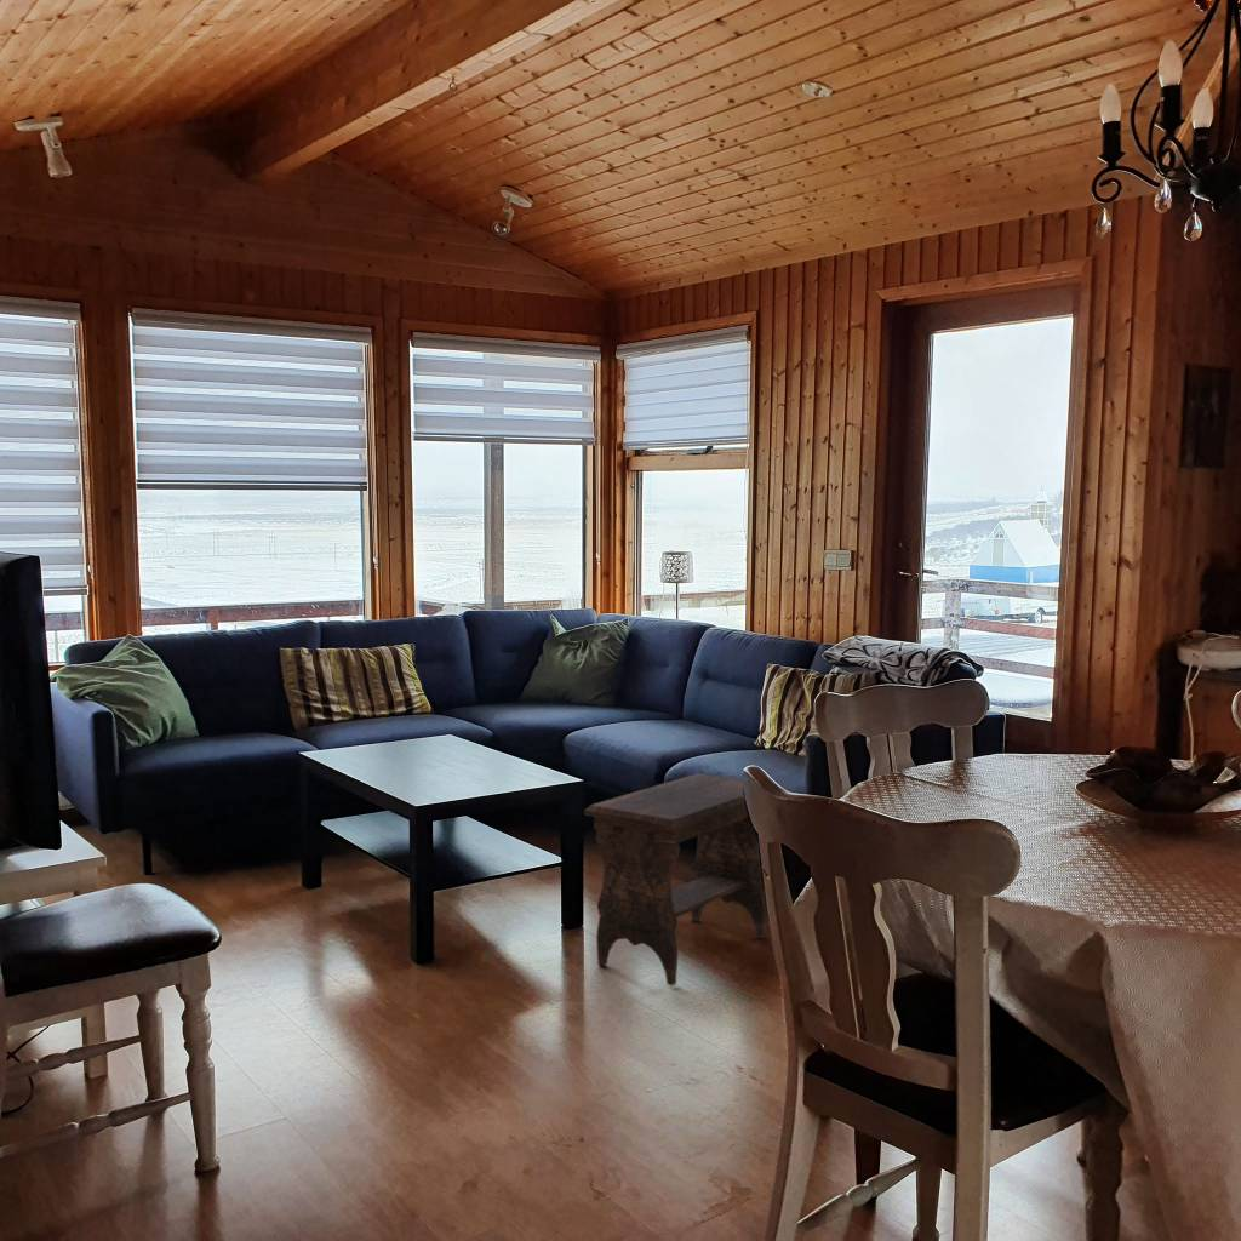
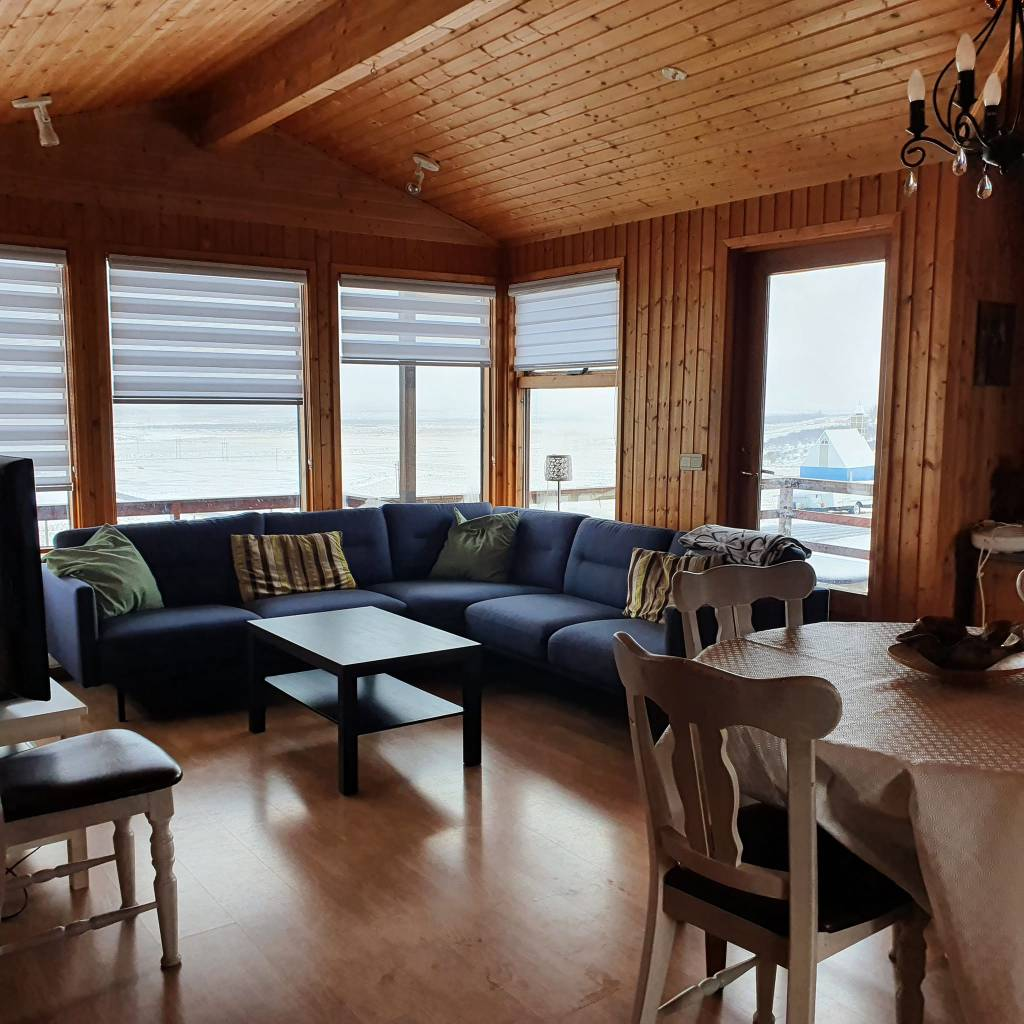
- footstool [583,772,768,988]
